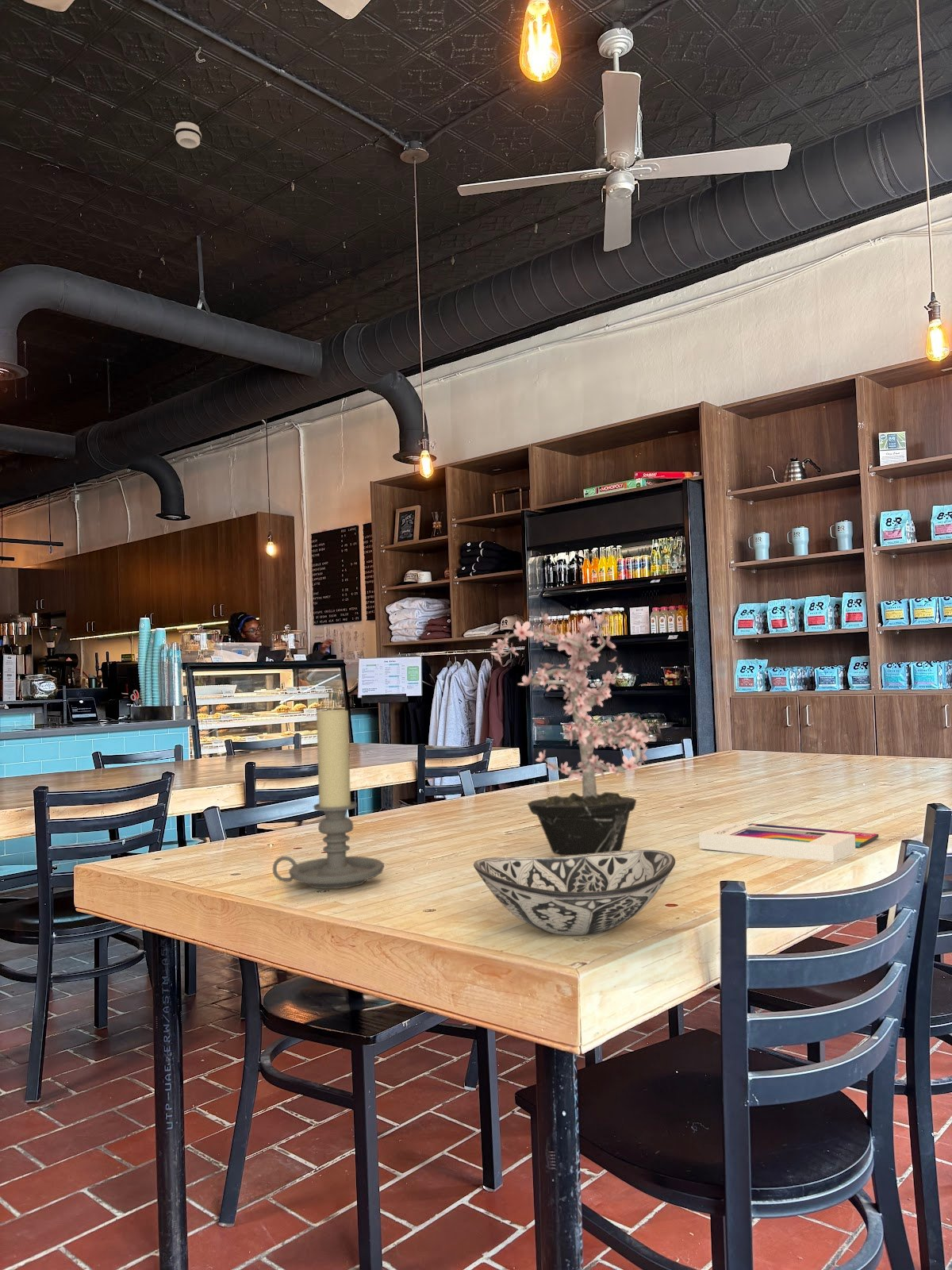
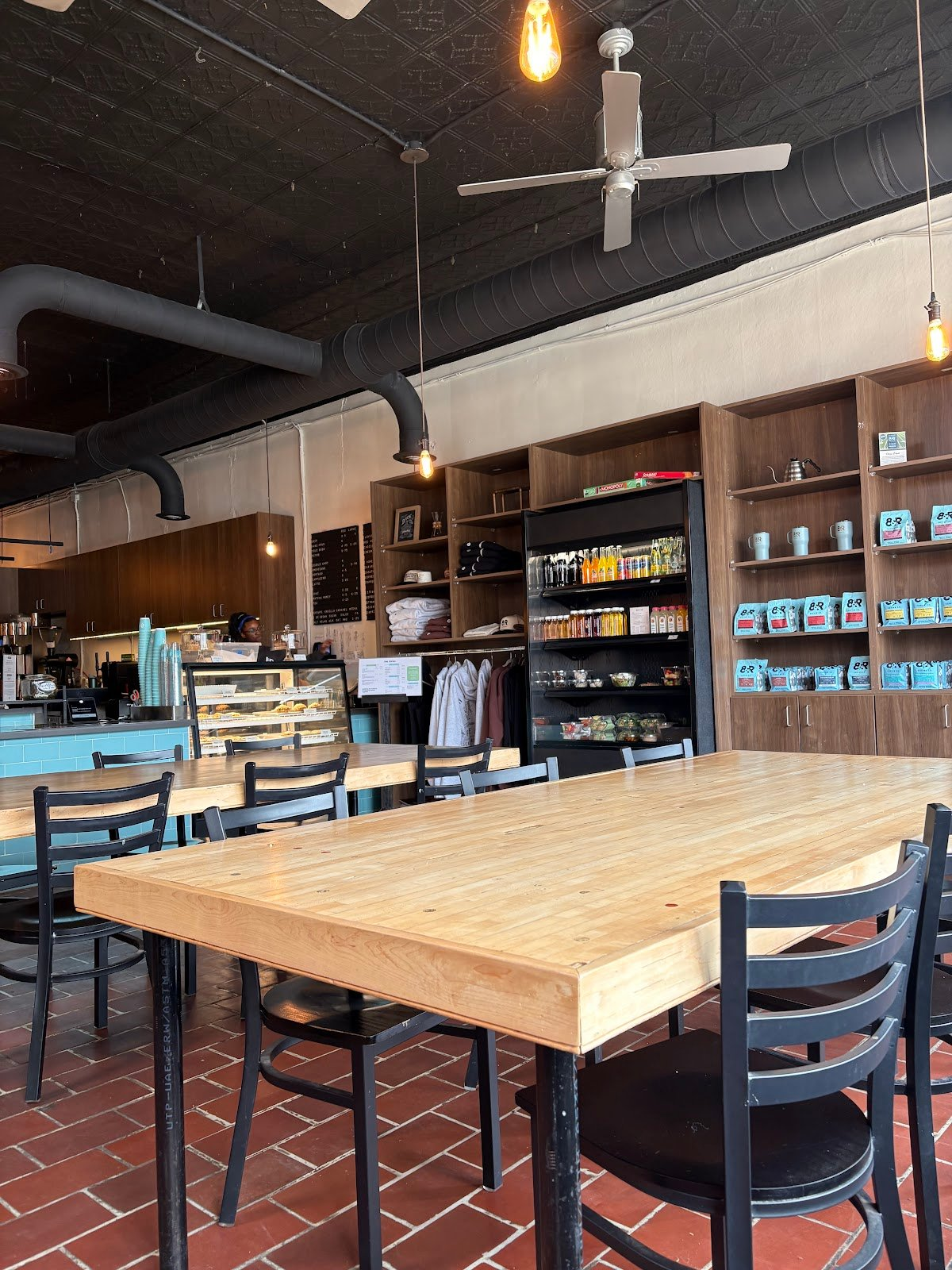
- potted plant [489,609,653,856]
- smoke detector [174,121,202,149]
- decorative bowl [473,849,676,936]
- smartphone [698,823,879,862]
- candle holder [272,706,385,890]
